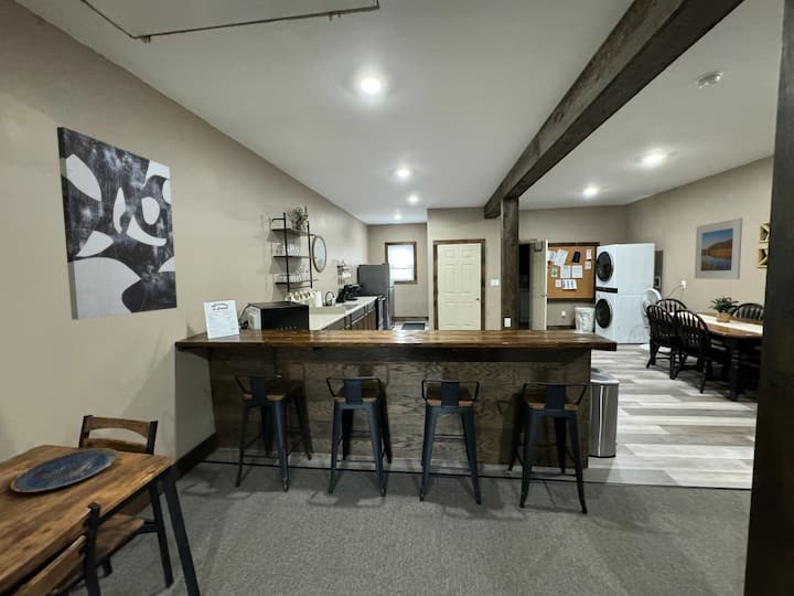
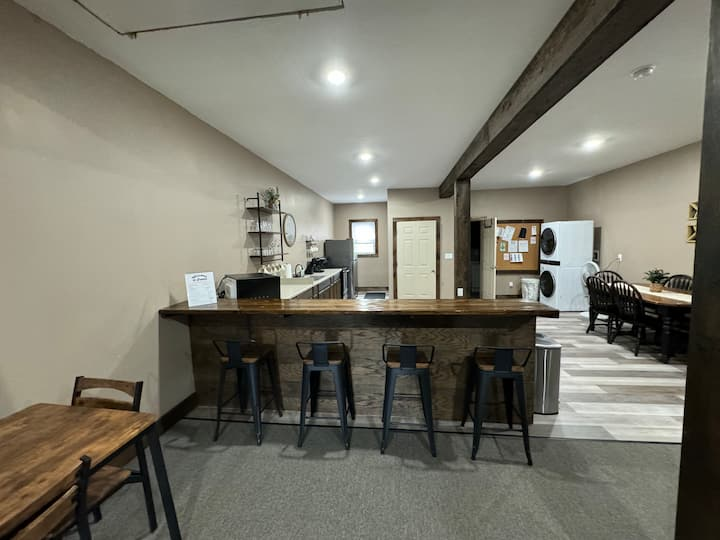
- plate [10,447,119,493]
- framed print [694,216,743,280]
- wall art [56,126,179,321]
